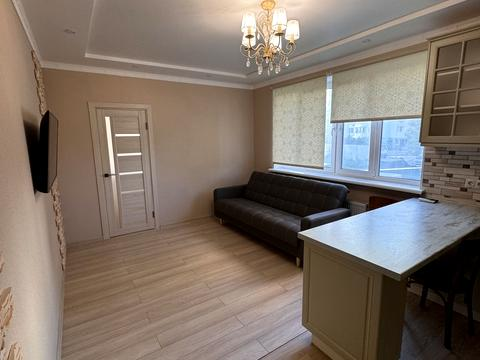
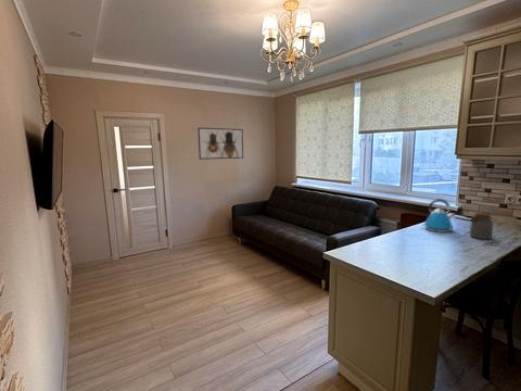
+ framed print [196,127,244,161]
+ kettle [421,198,456,234]
+ jar [469,212,494,240]
